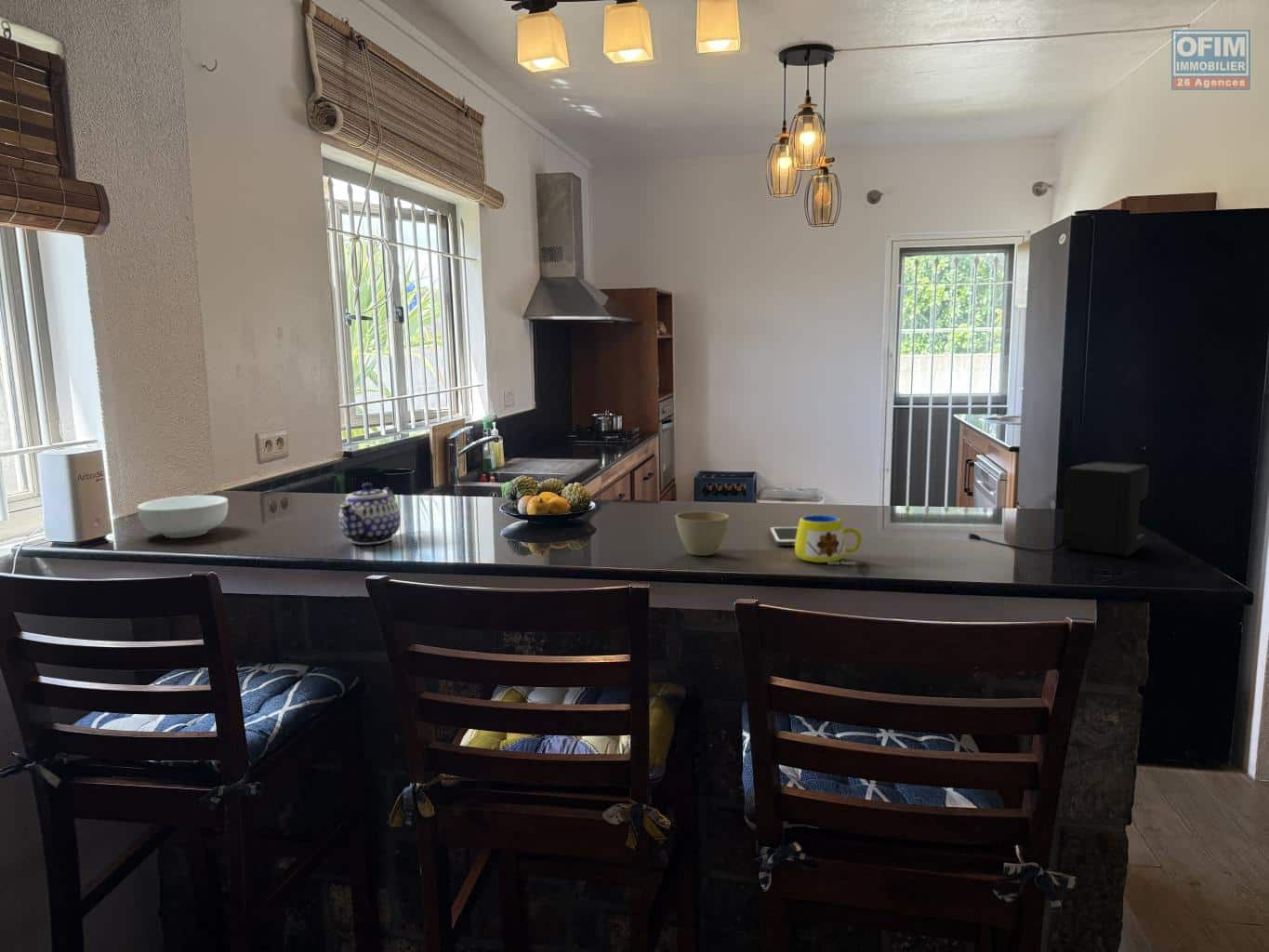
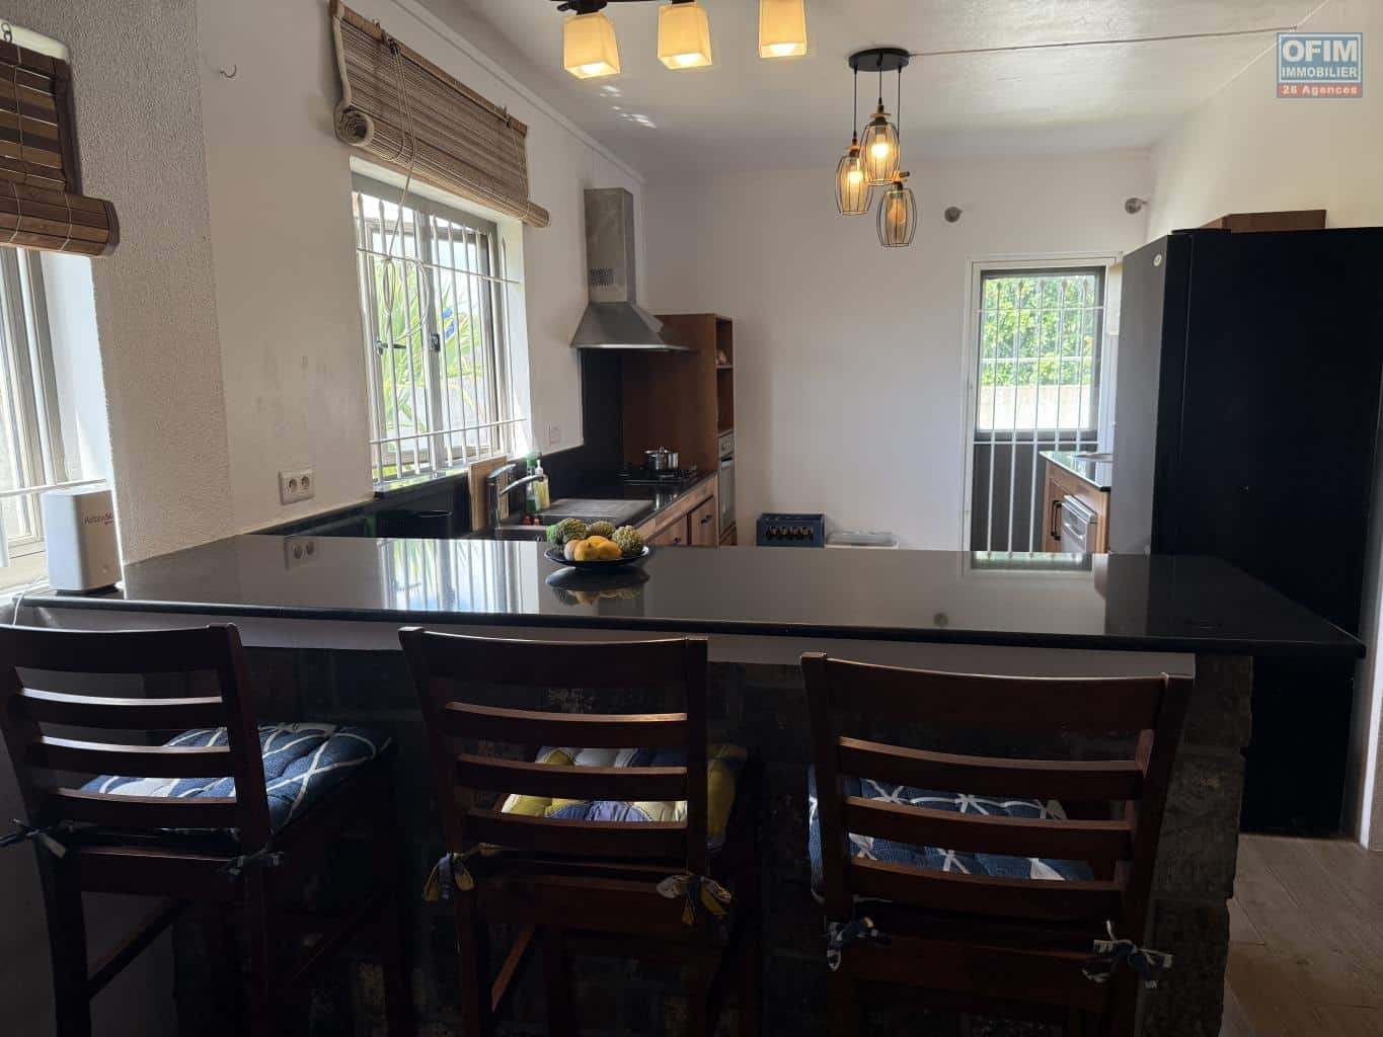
- flower pot [674,510,730,557]
- cell phone [769,525,799,547]
- coffee maker [968,461,1150,557]
- mug [794,514,863,565]
- cereal bowl [136,495,229,539]
- teapot [338,482,402,546]
